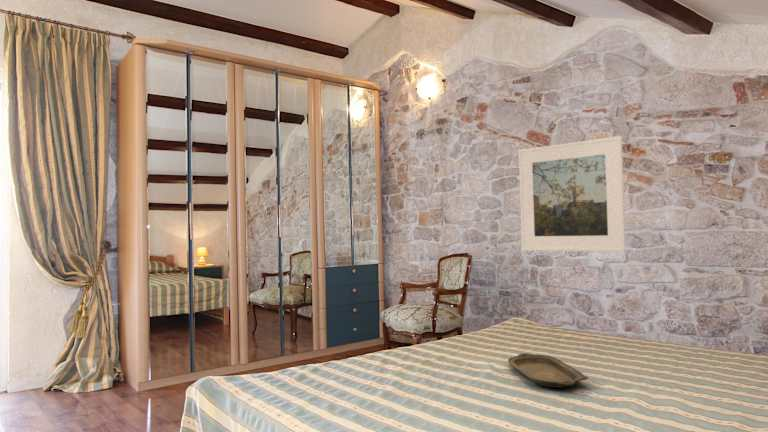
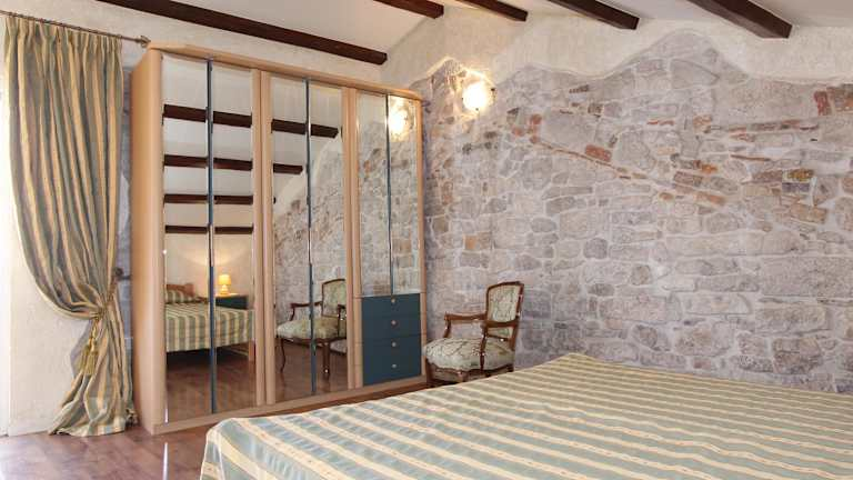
- serving tray [507,352,590,389]
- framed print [518,135,627,253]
